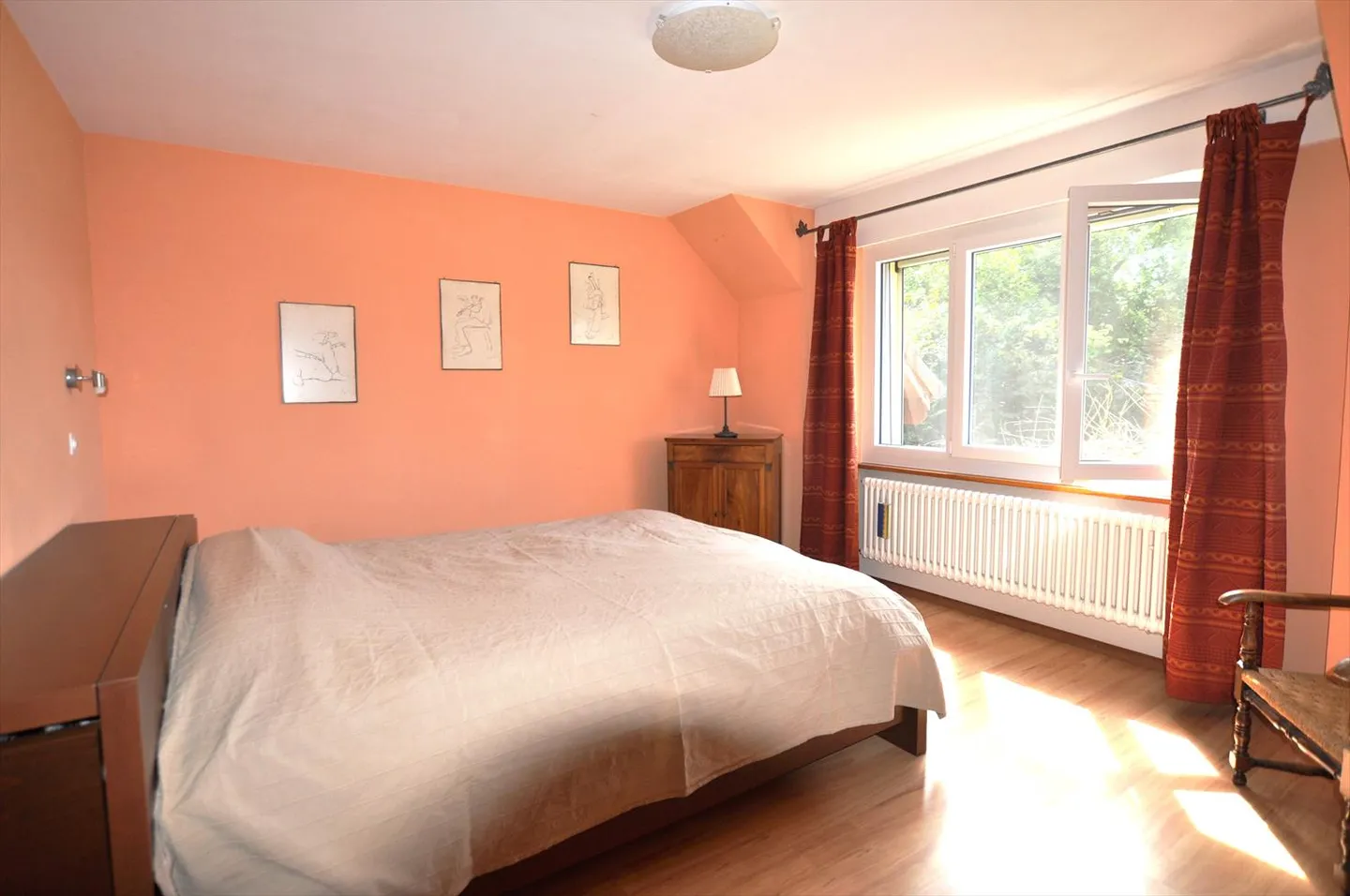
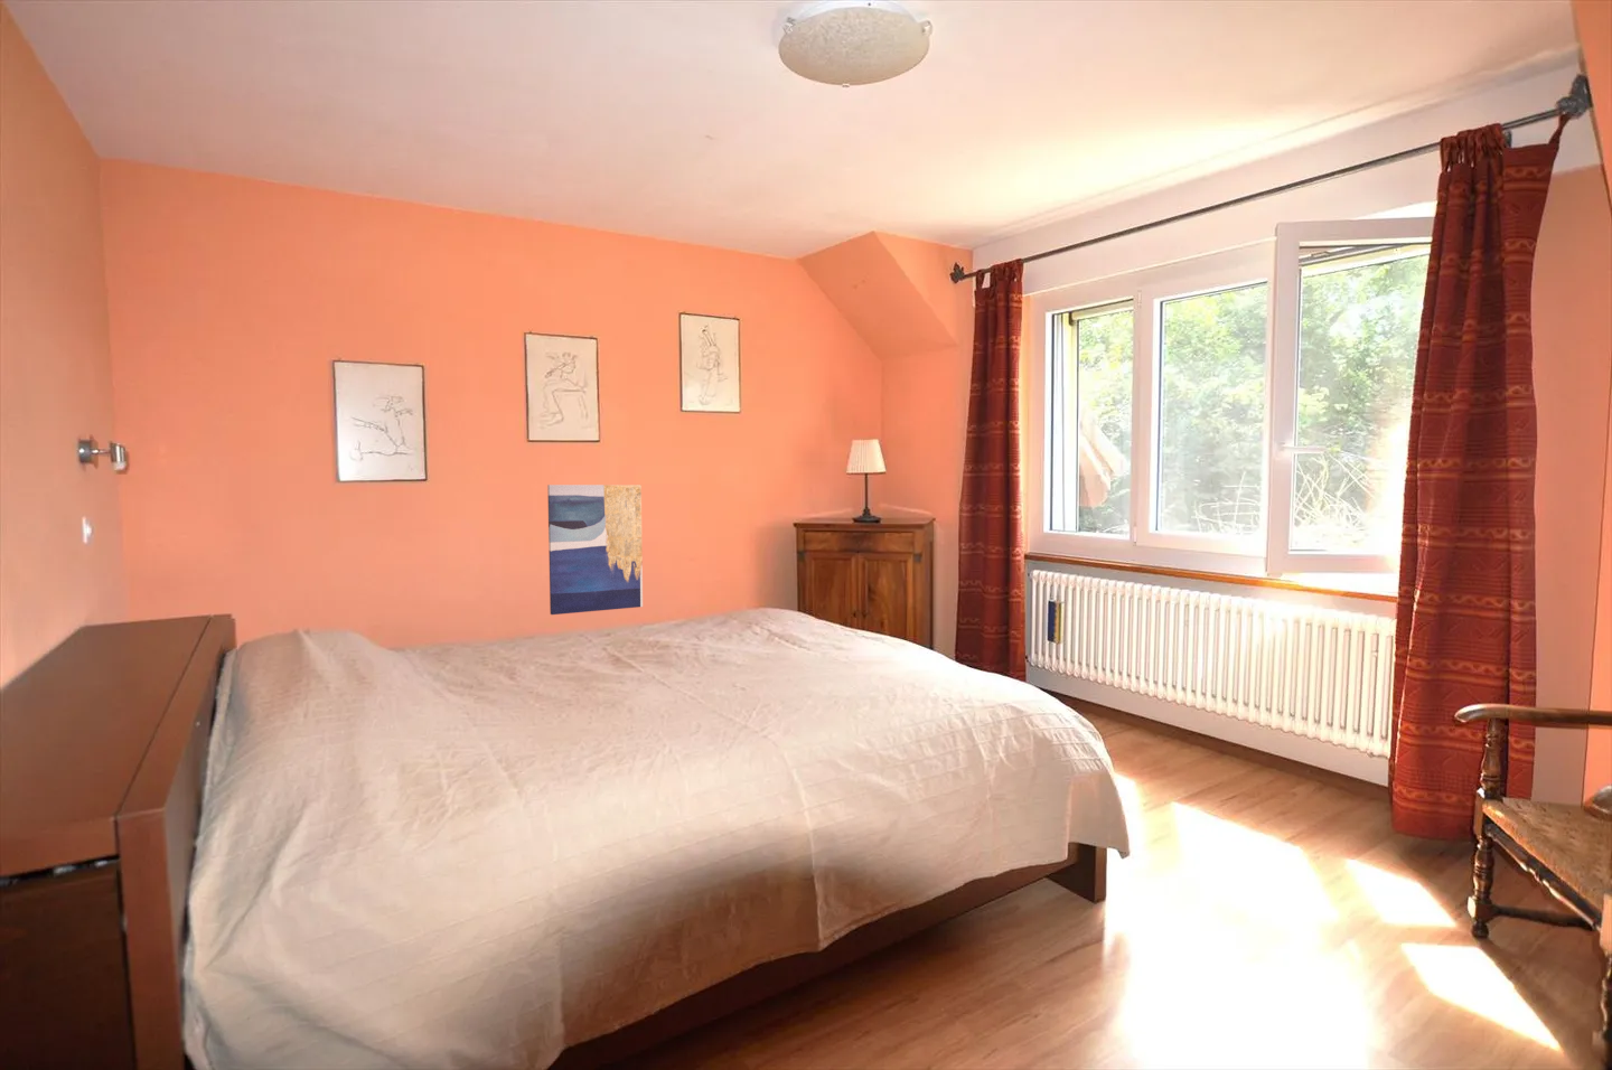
+ wall art [547,484,644,615]
